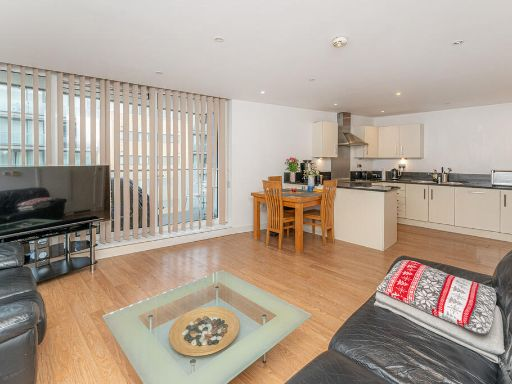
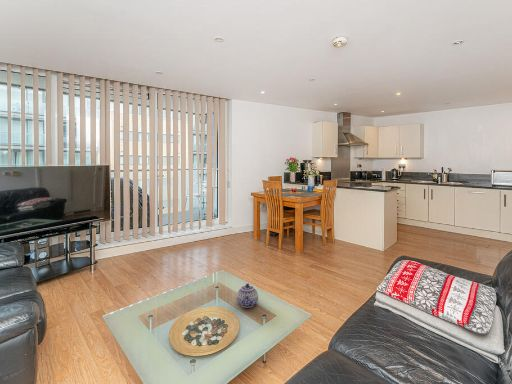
+ teapot [236,282,259,309]
